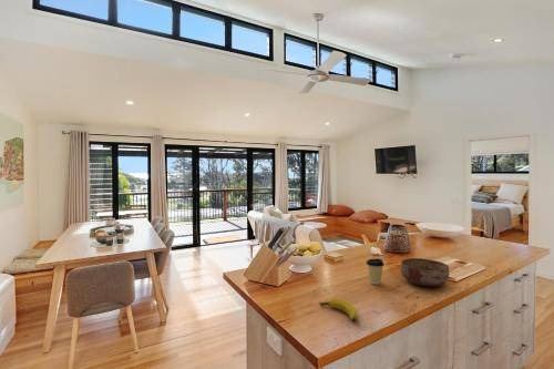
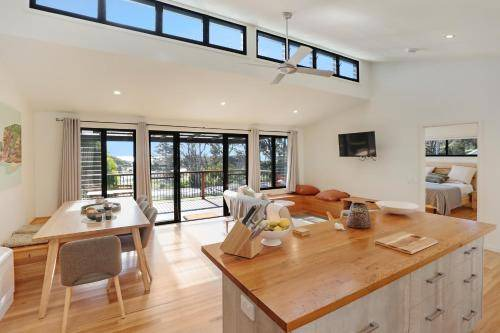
- coffee cup [366,257,386,286]
- banana [318,298,359,322]
- bowl [400,257,451,287]
